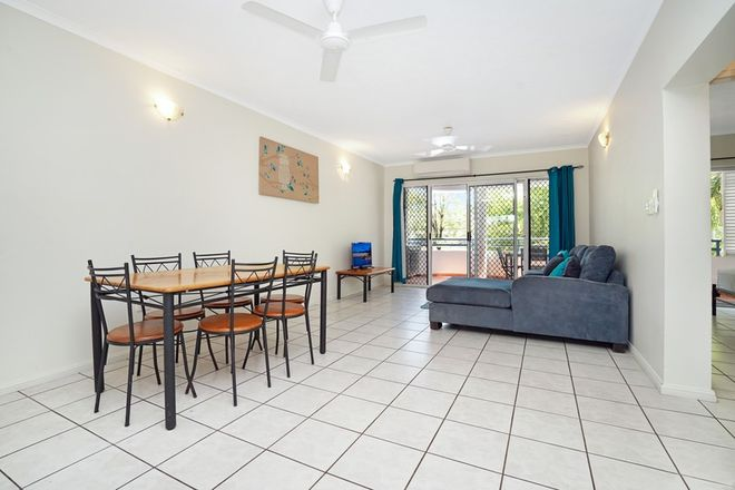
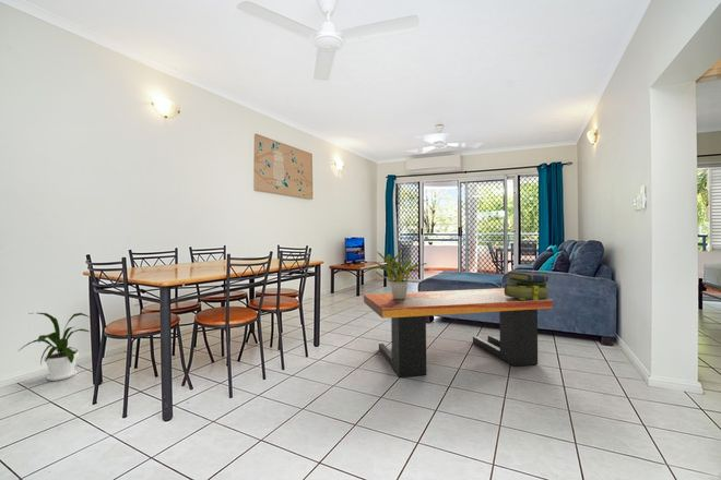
+ stack of books [504,271,551,300]
+ house plant [19,312,91,382]
+ coffee table [363,287,554,379]
+ potted plant [366,251,428,300]
